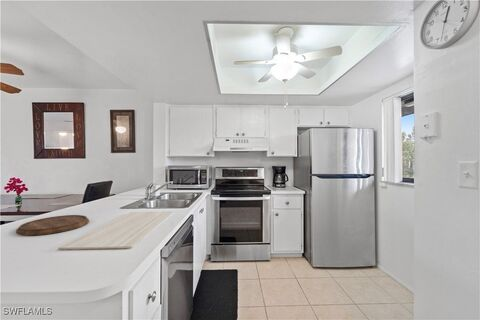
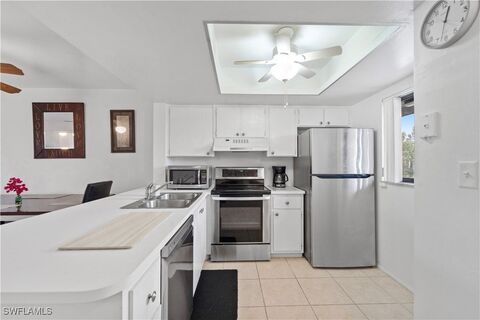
- cutting board [15,214,90,236]
